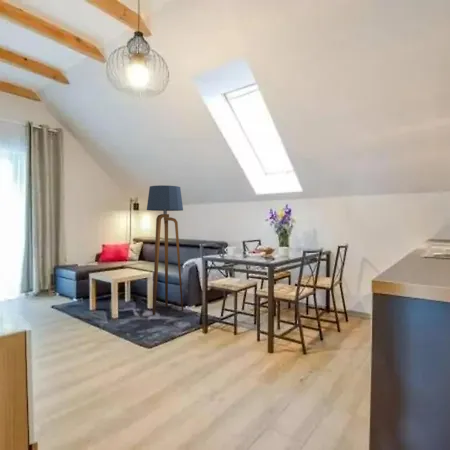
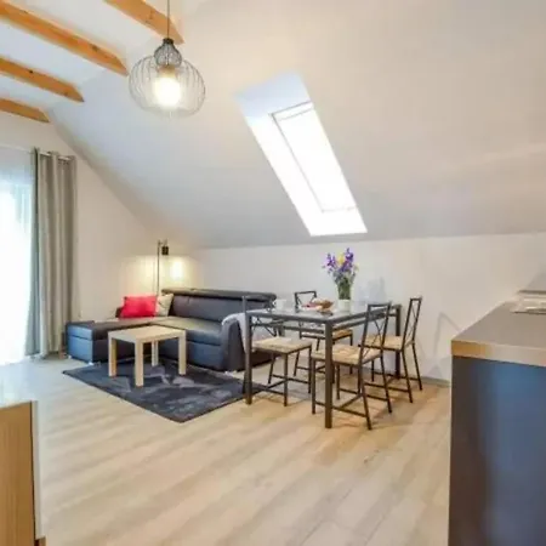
- floor lamp [146,184,184,316]
